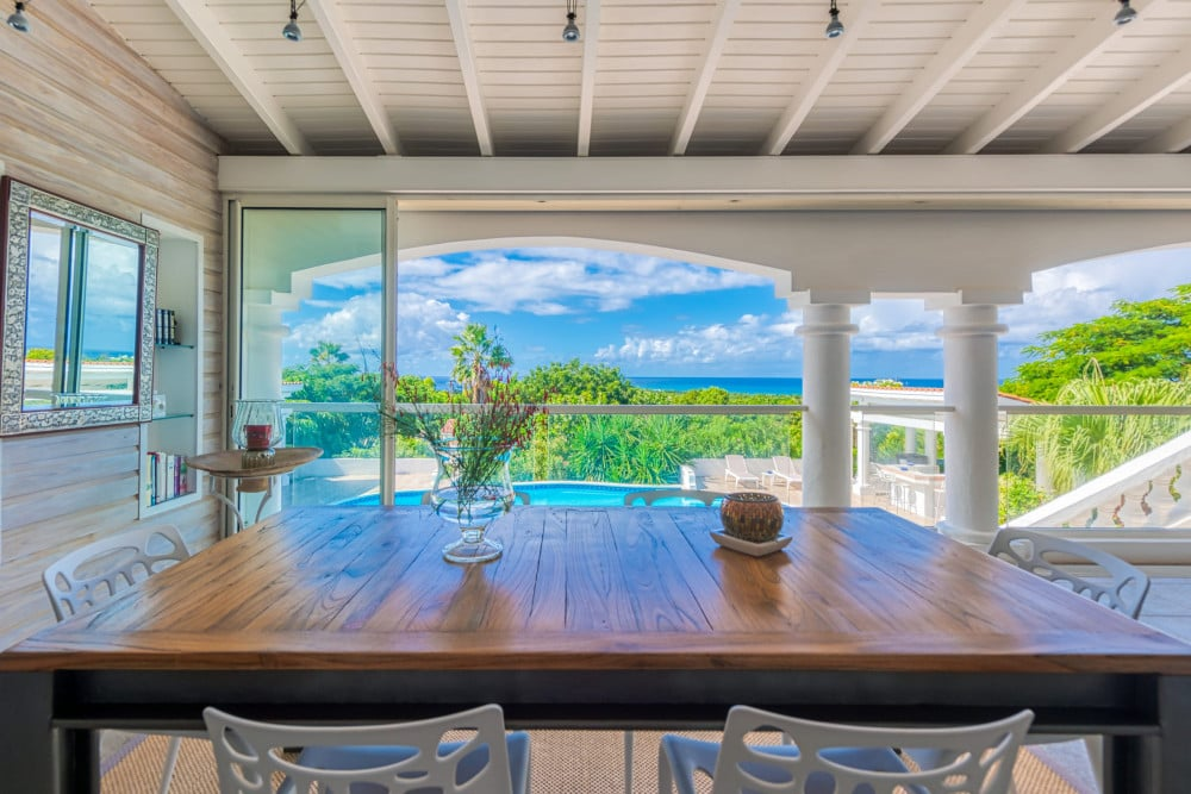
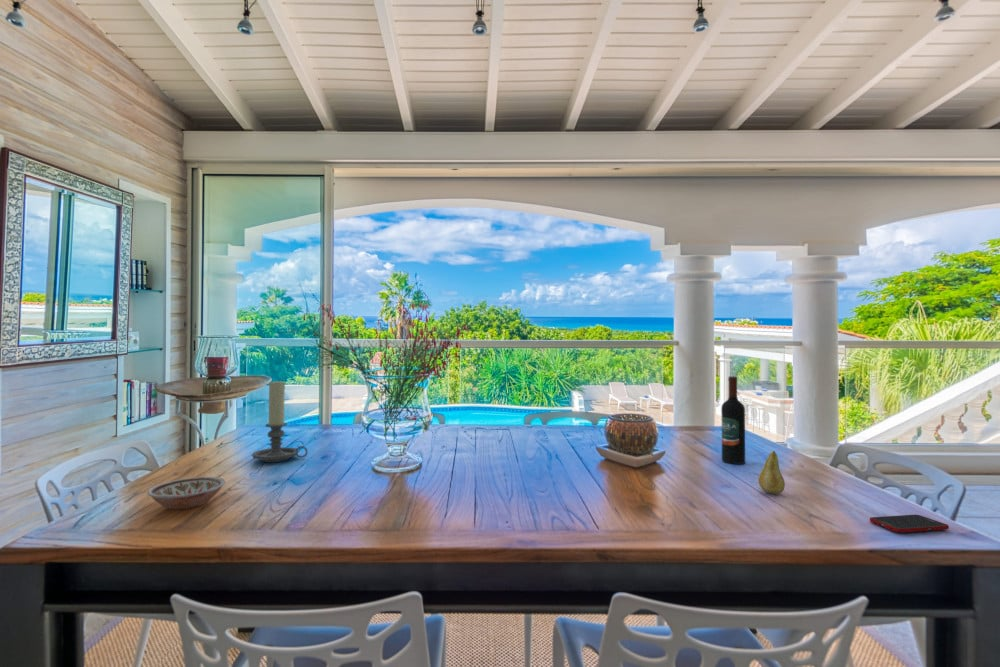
+ fruit [757,450,786,495]
+ cell phone [869,514,950,533]
+ candle holder [251,381,309,463]
+ wine bottle [720,376,746,465]
+ bowl [146,476,226,510]
